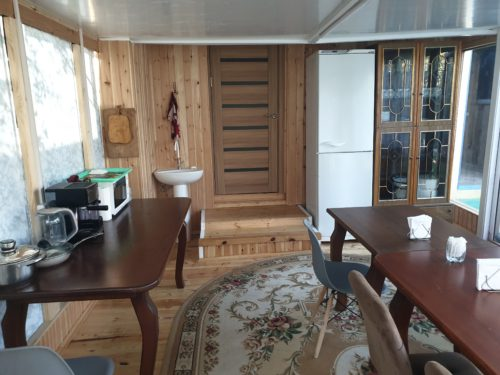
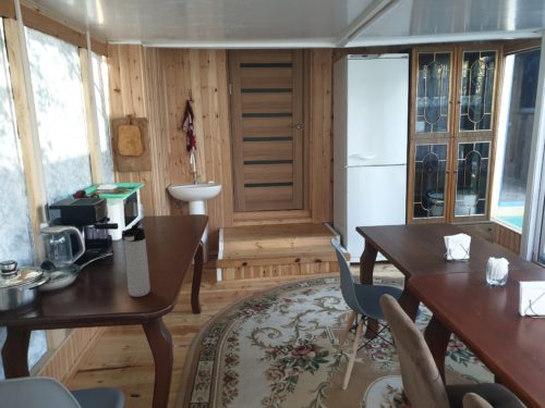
+ thermos bottle [121,224,152,298]
